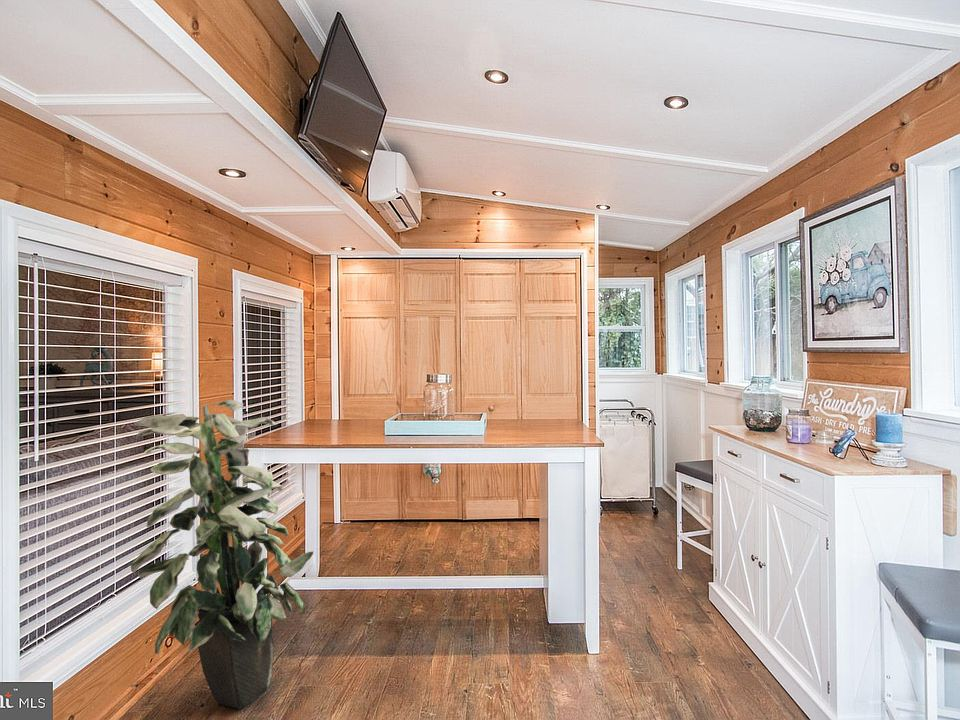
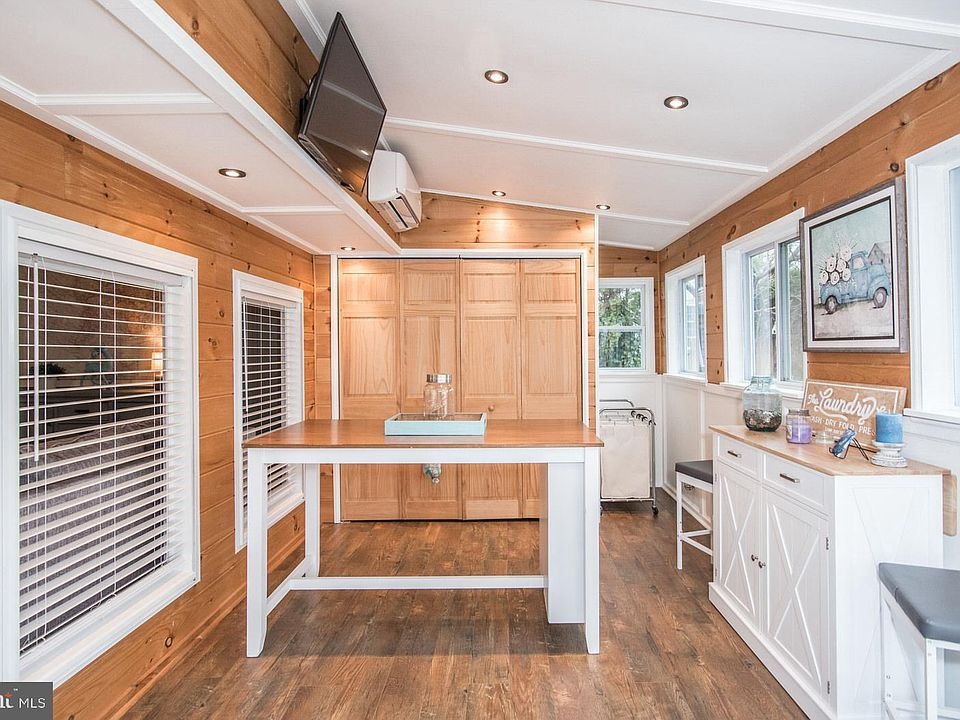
- indoor plant [130,399,314,710]
